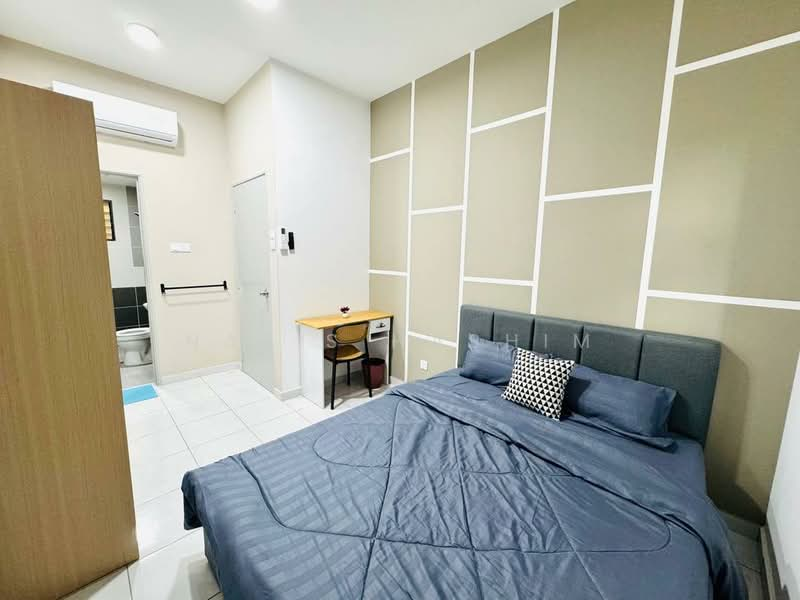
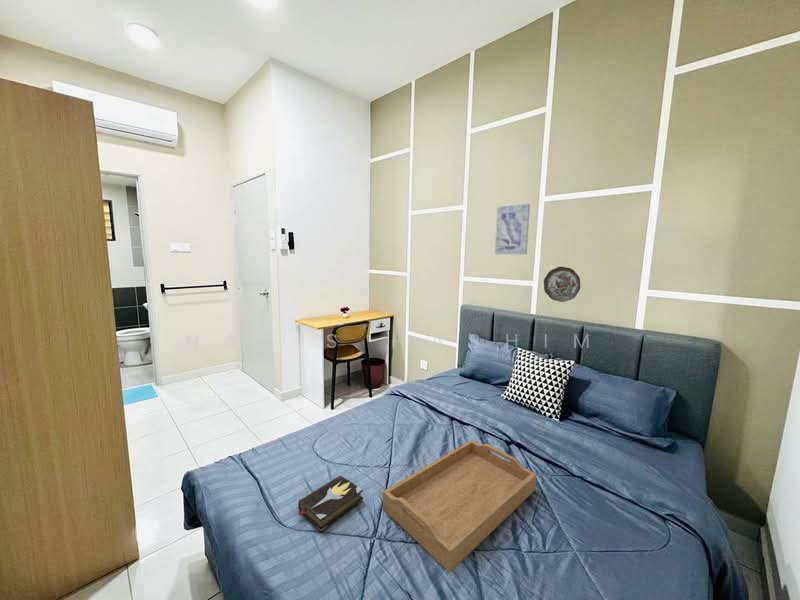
+ decorative plate [543,266,581,303]
+ wall art [494,202,531,255]
+ serving tray [382,439,537,573]
+ hardback book [296,475,364,532]
